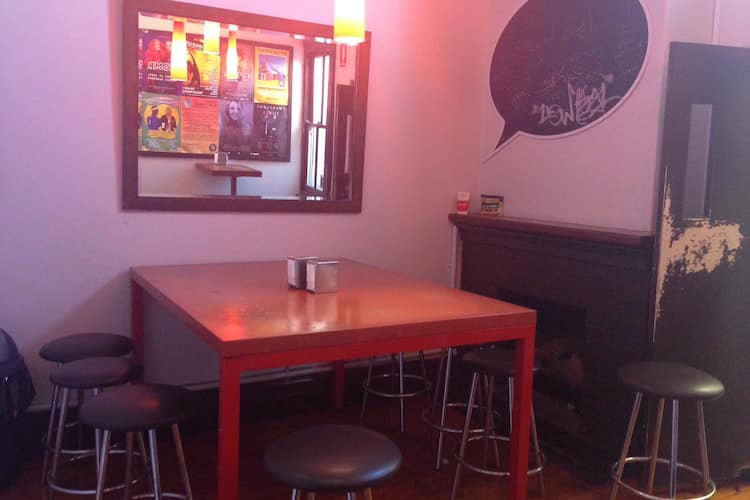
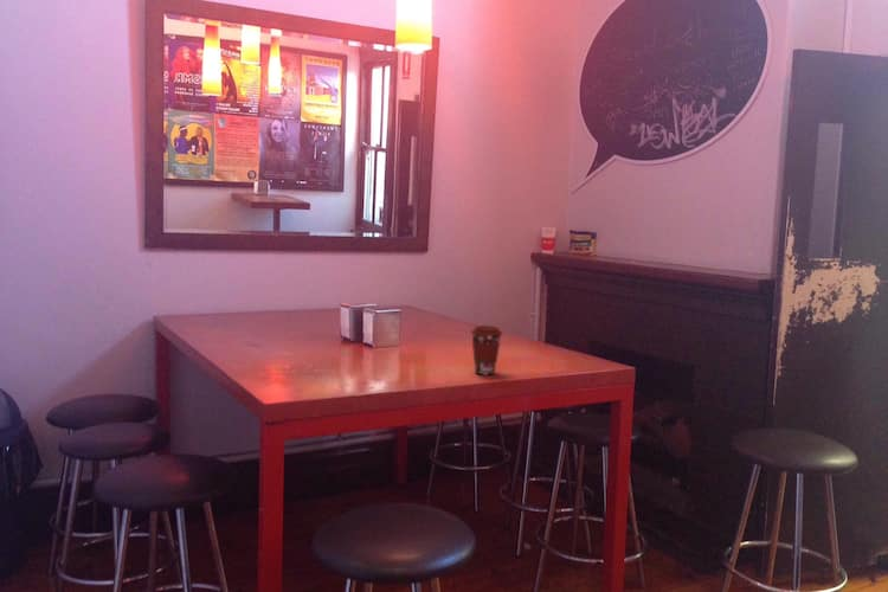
+ coffee cup [470,324,503,377]
